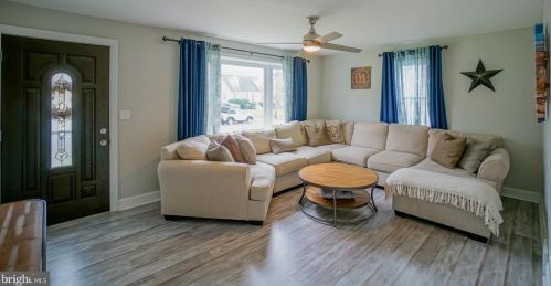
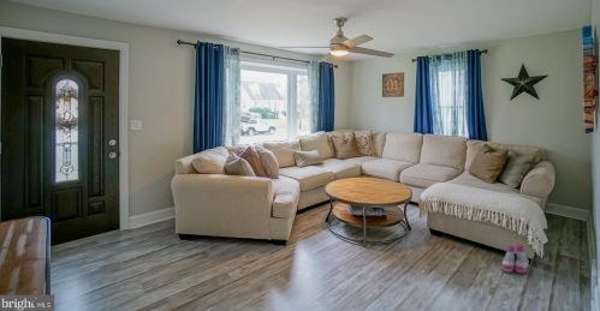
+ boots [500,244,530,274]
